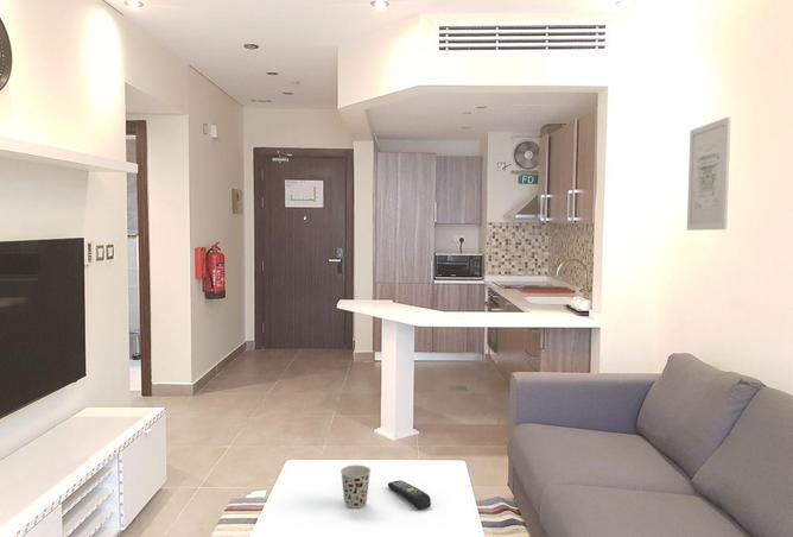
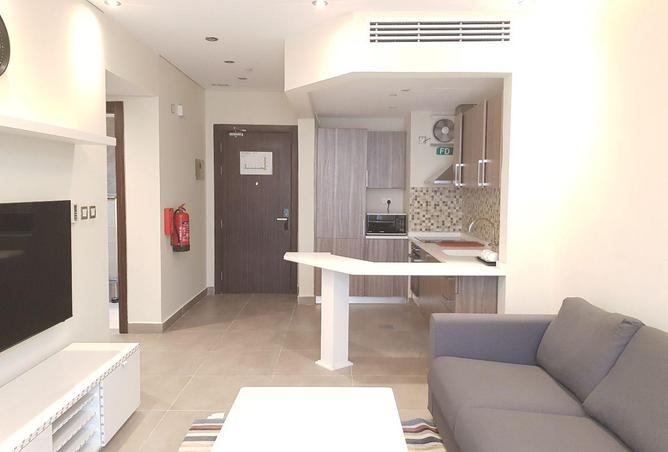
- cup [340,465,372,510]
- remote control [387,479,432,511]
- wall art [686,115,732,232]
